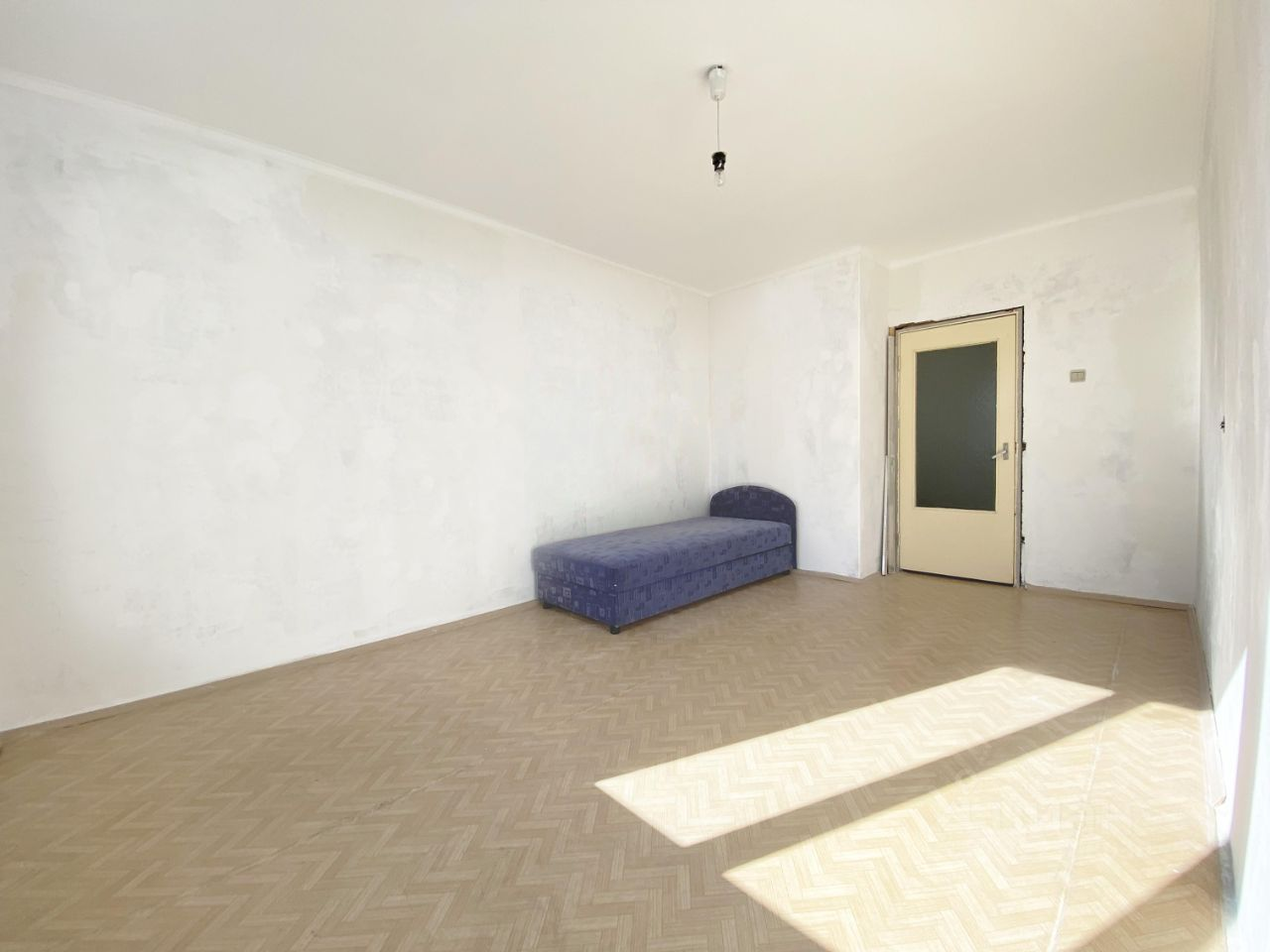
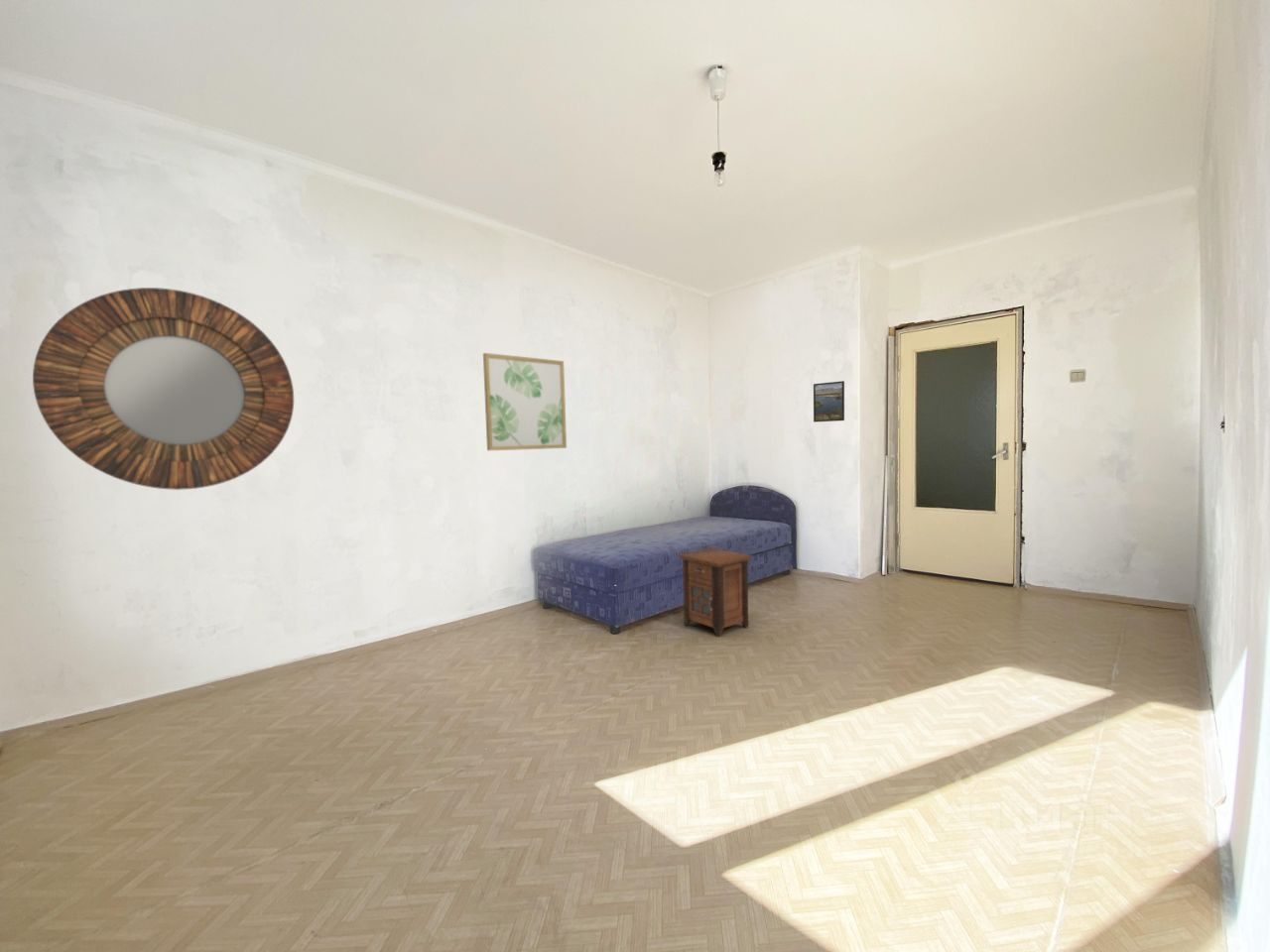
+ wall art [482,352,568,451]
+ home mirror [32,287,295,491]
+ nightstand [677,546,754,639]
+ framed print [813,380,845,423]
